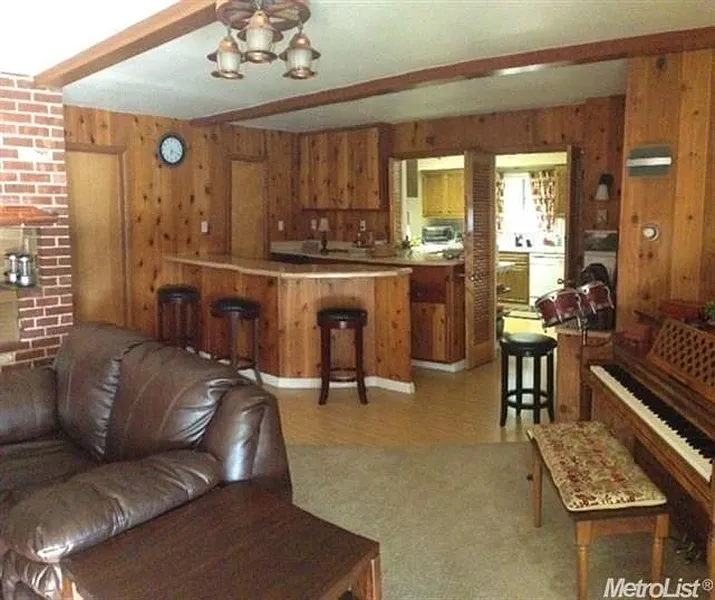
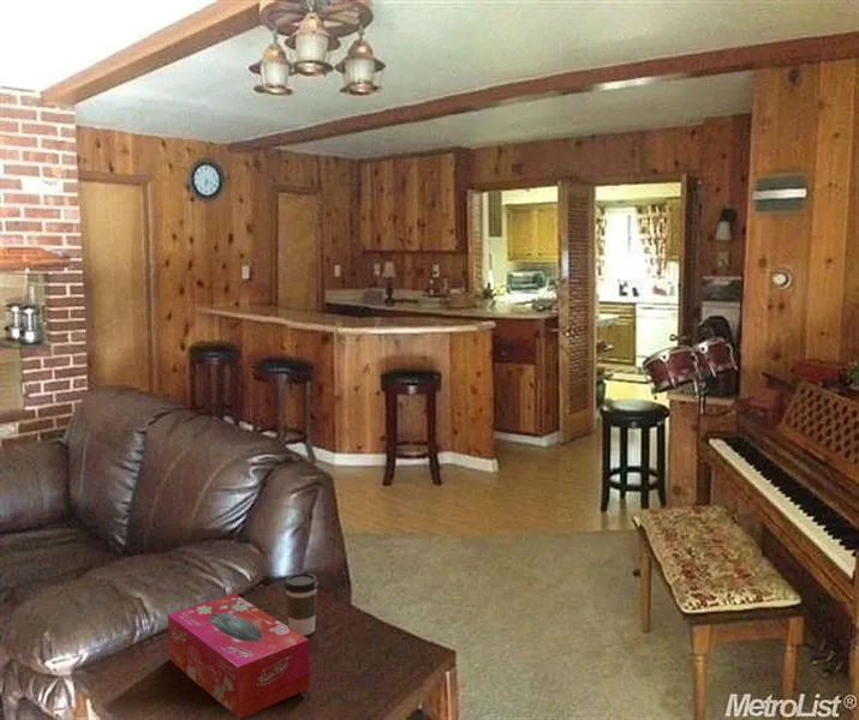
+ tissue box [167,593,311,720]
+ coffee cup [284,572,320,636]
